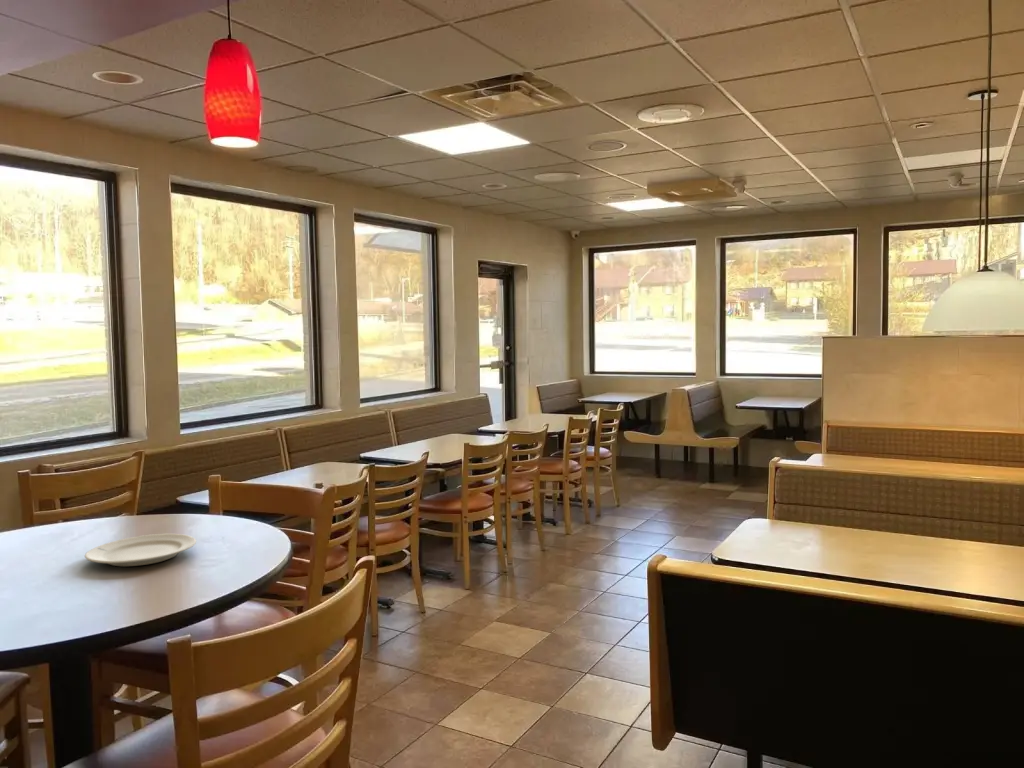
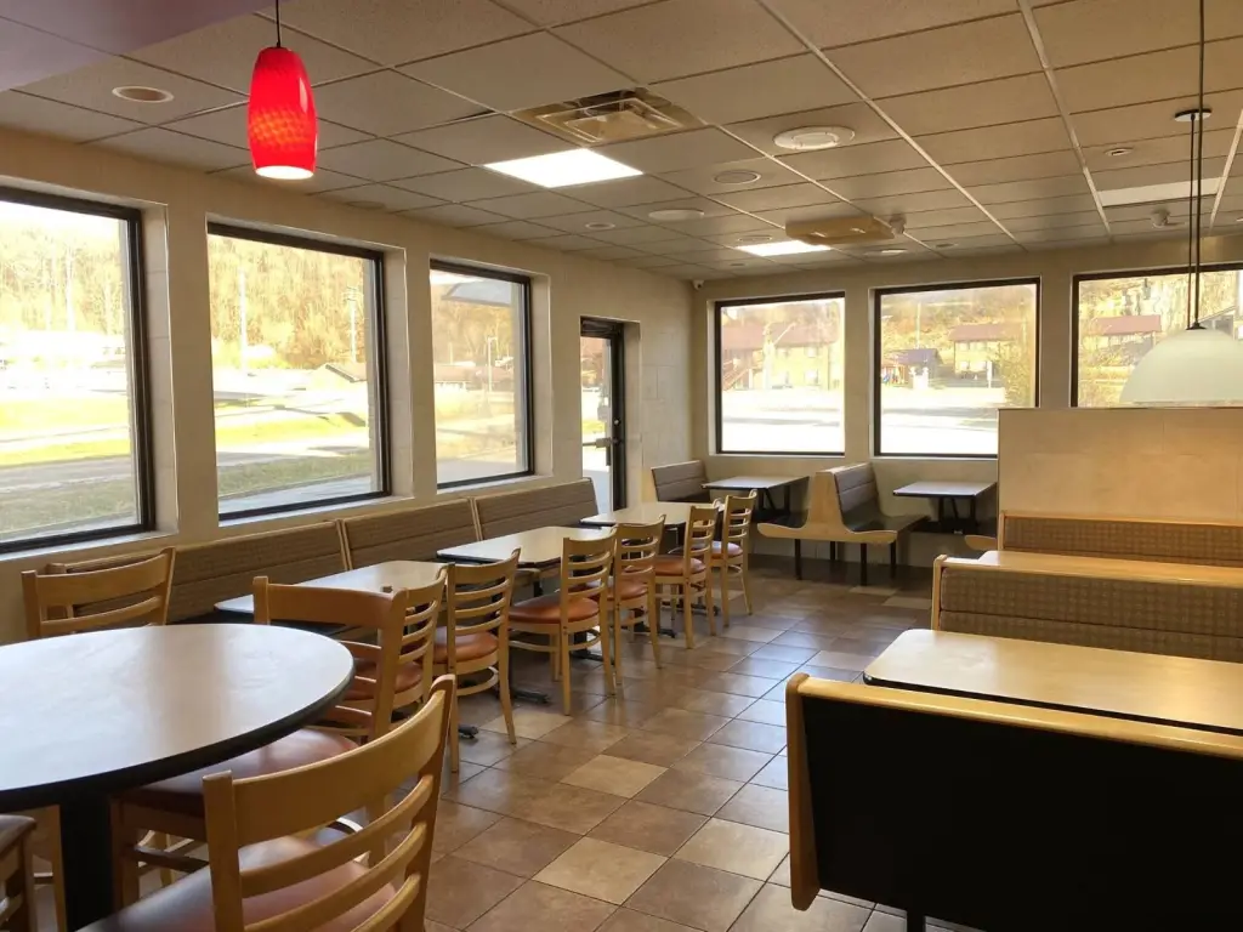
- chinaware [84,533,197,567]
